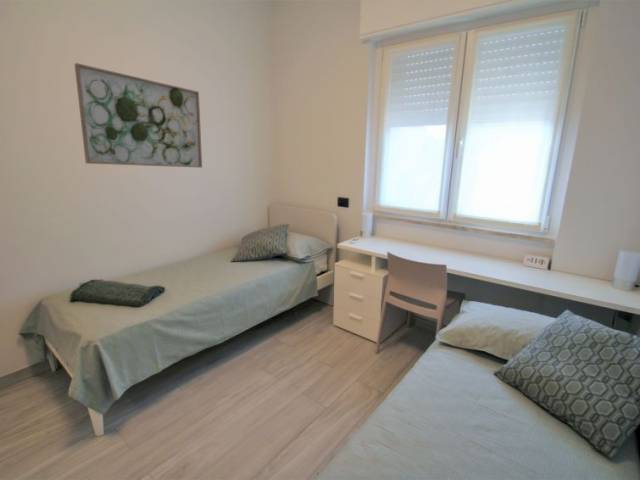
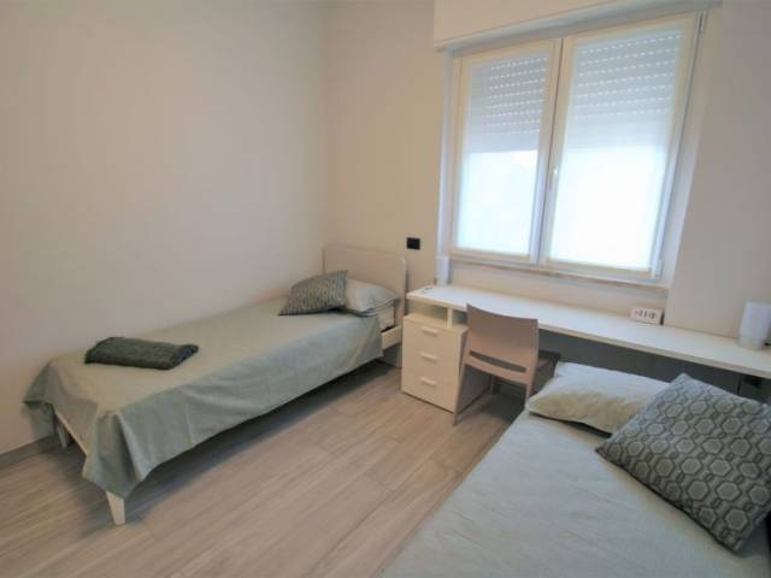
- wall art [74,62,203,169]
